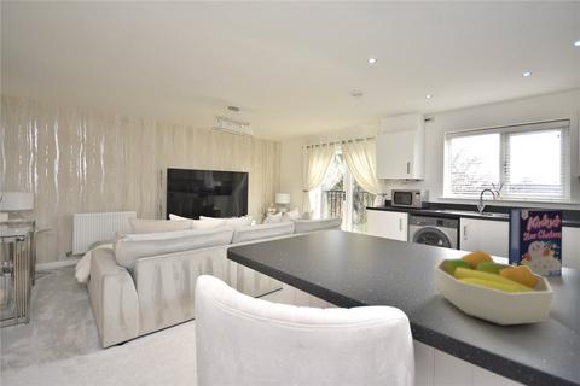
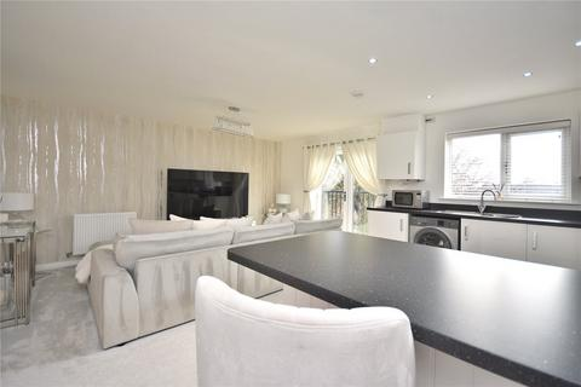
- fruit bowl [433,248,555,326]
- cereal box [507,209,563,277]
